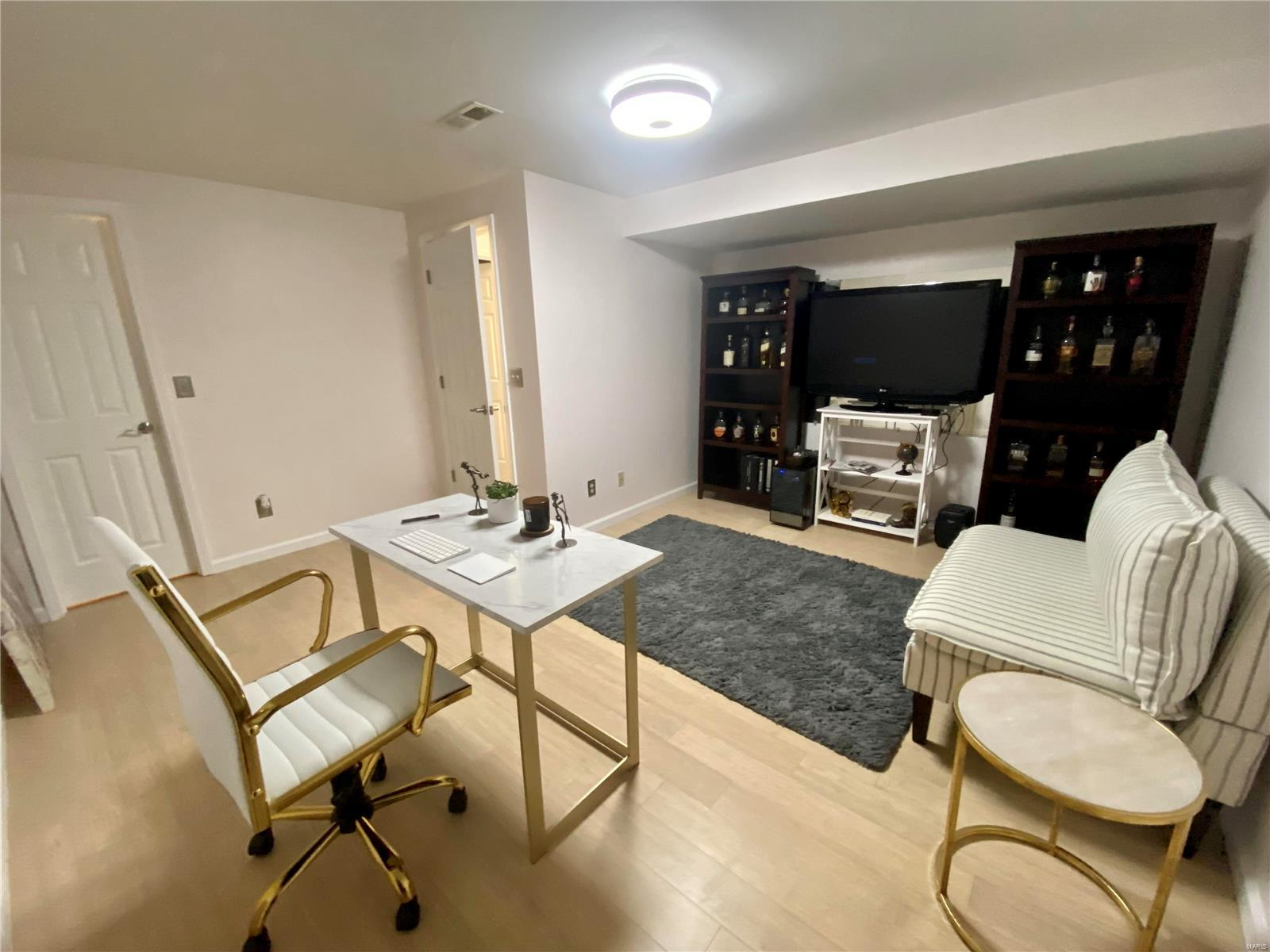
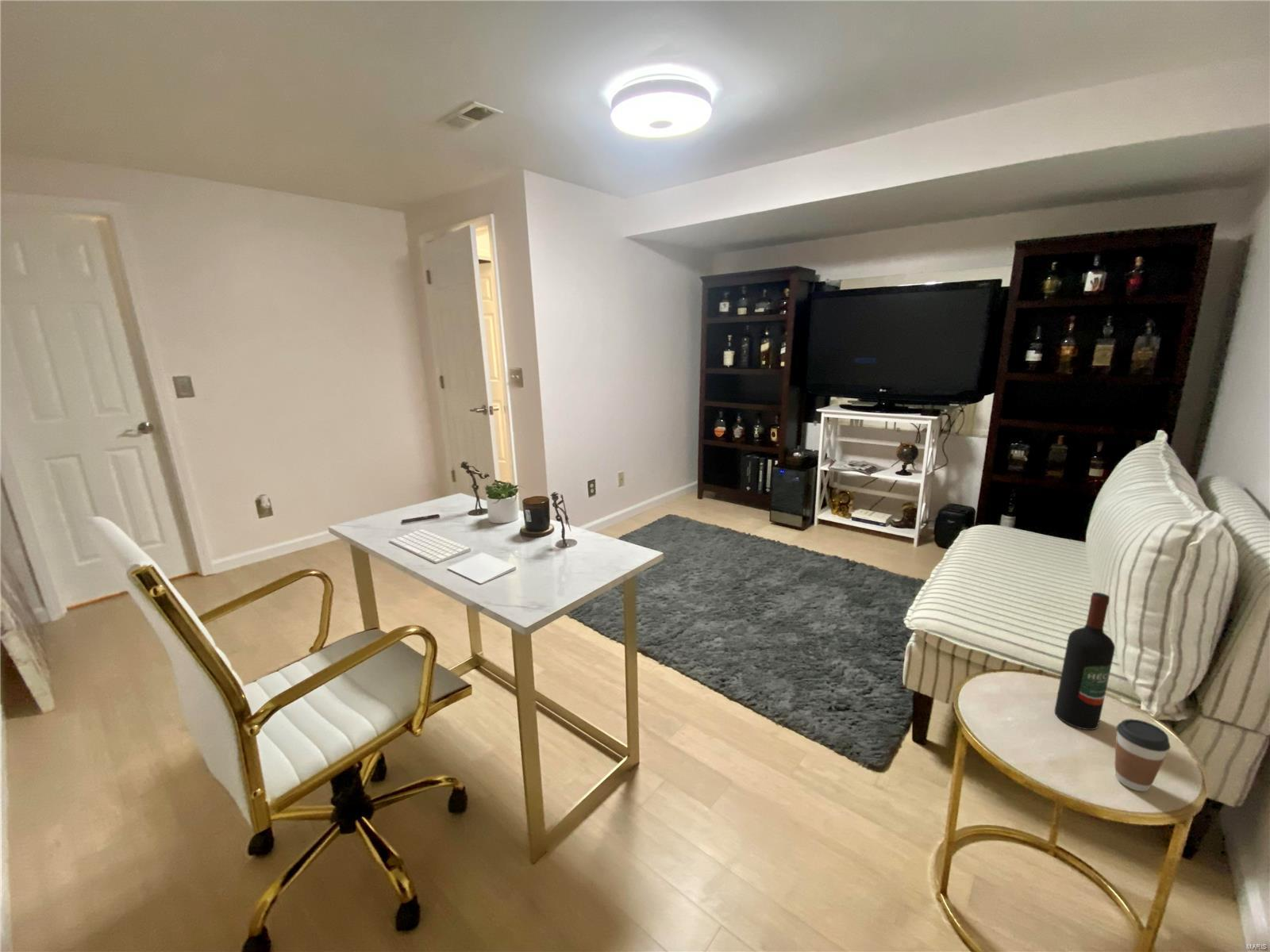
+ coffee cup [1114,718,1172,792]
+ wine bottle [1053,592,1116,731]
